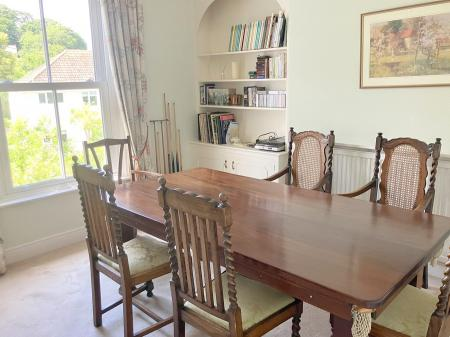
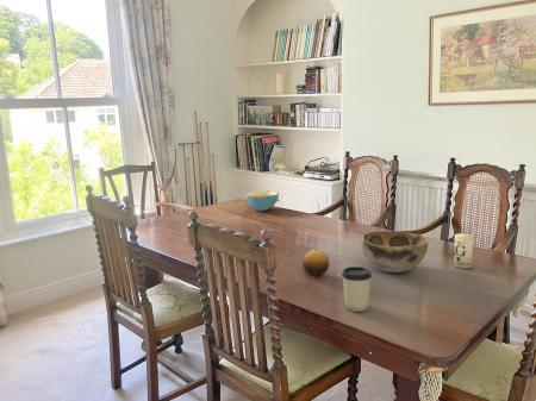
+ cup [341,265,373,313]
+ cereal bowl [244,190,280,212]
+ candle [453,232,474,269]
+ decorative bowl [360,231,429,274]
+ fruit [301,249,330,277]
